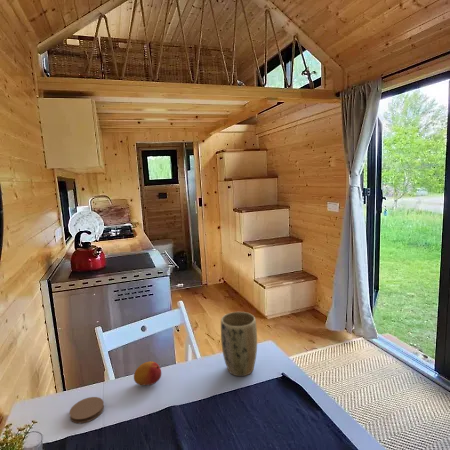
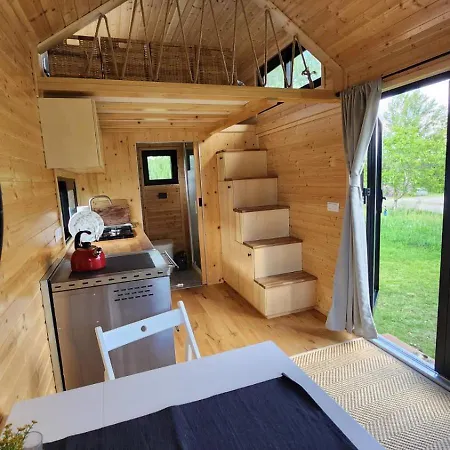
- coaster [68,396,105,424]
- plant pot [220,311,258,377]
- fruit [133,360,162,386]
